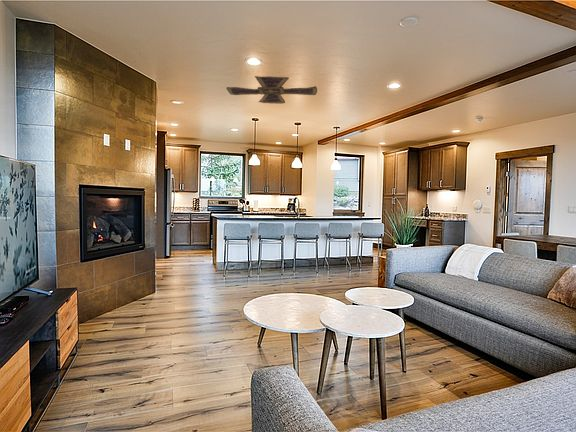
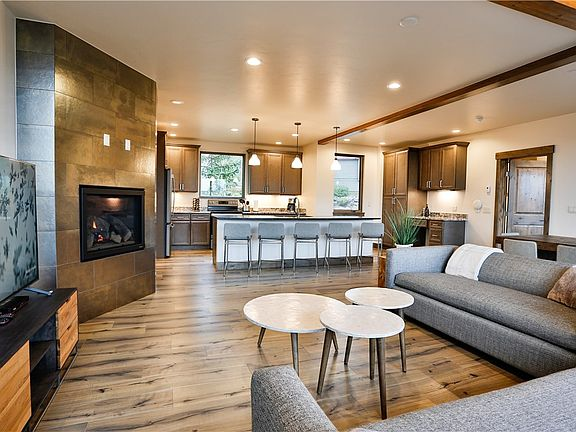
- ceiling fan [225,75,318,105]
